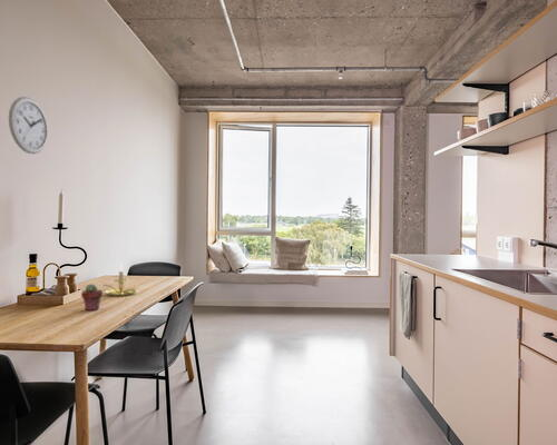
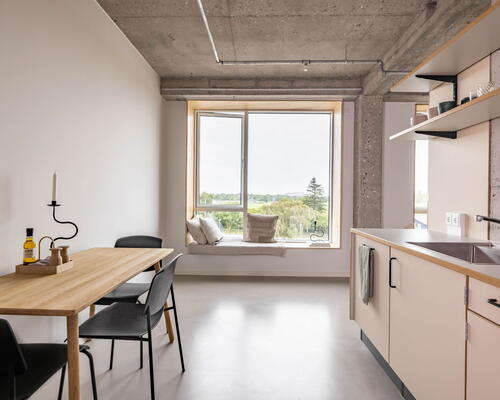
- candle holder [104,264,138,297]
- potted succulent [80,283,104,312]
- wall clock [8,96,49,155]
